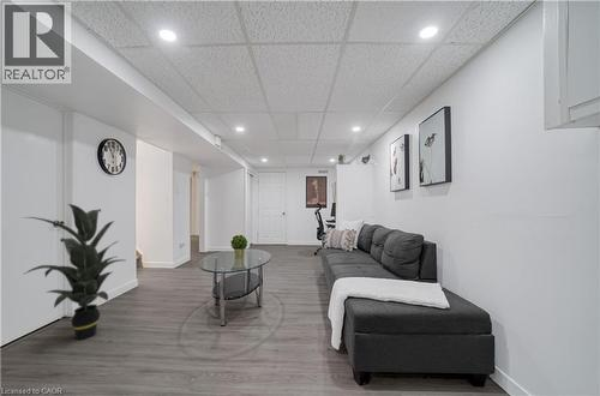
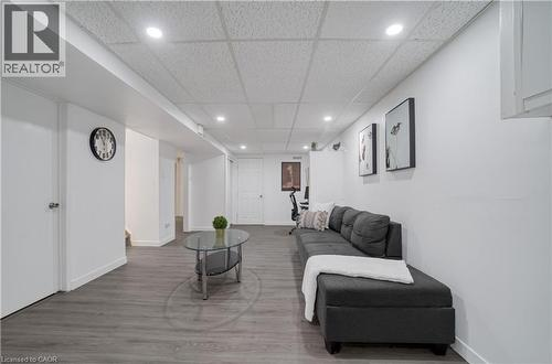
- indoor plant [19,203,125,341]
